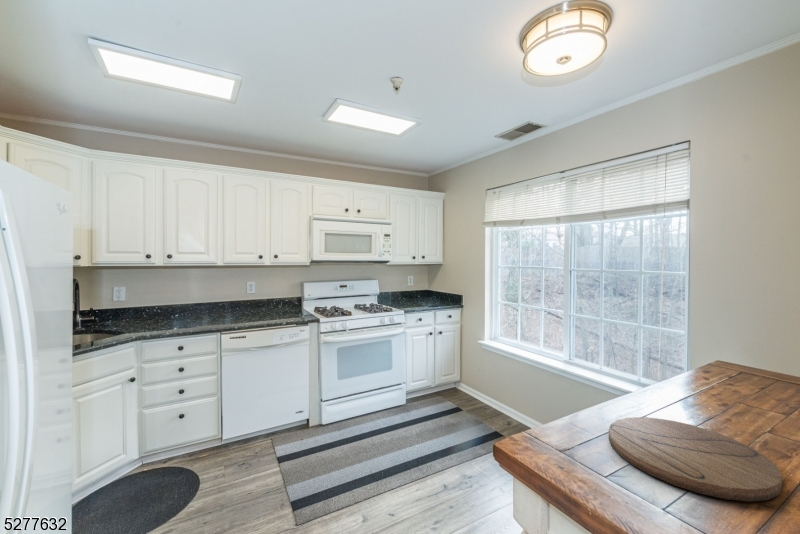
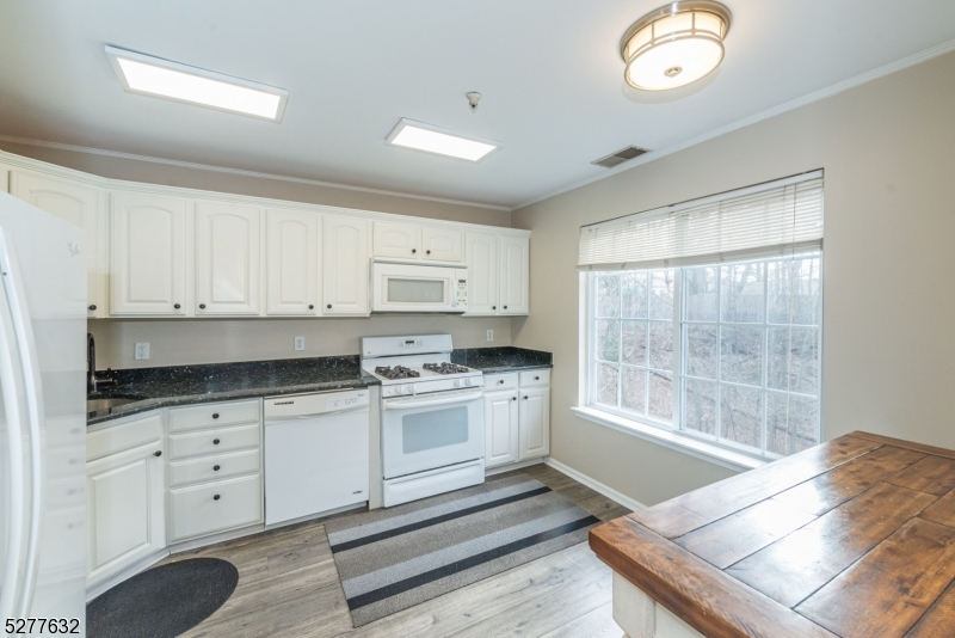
- cutting board [608,416,783,502]
